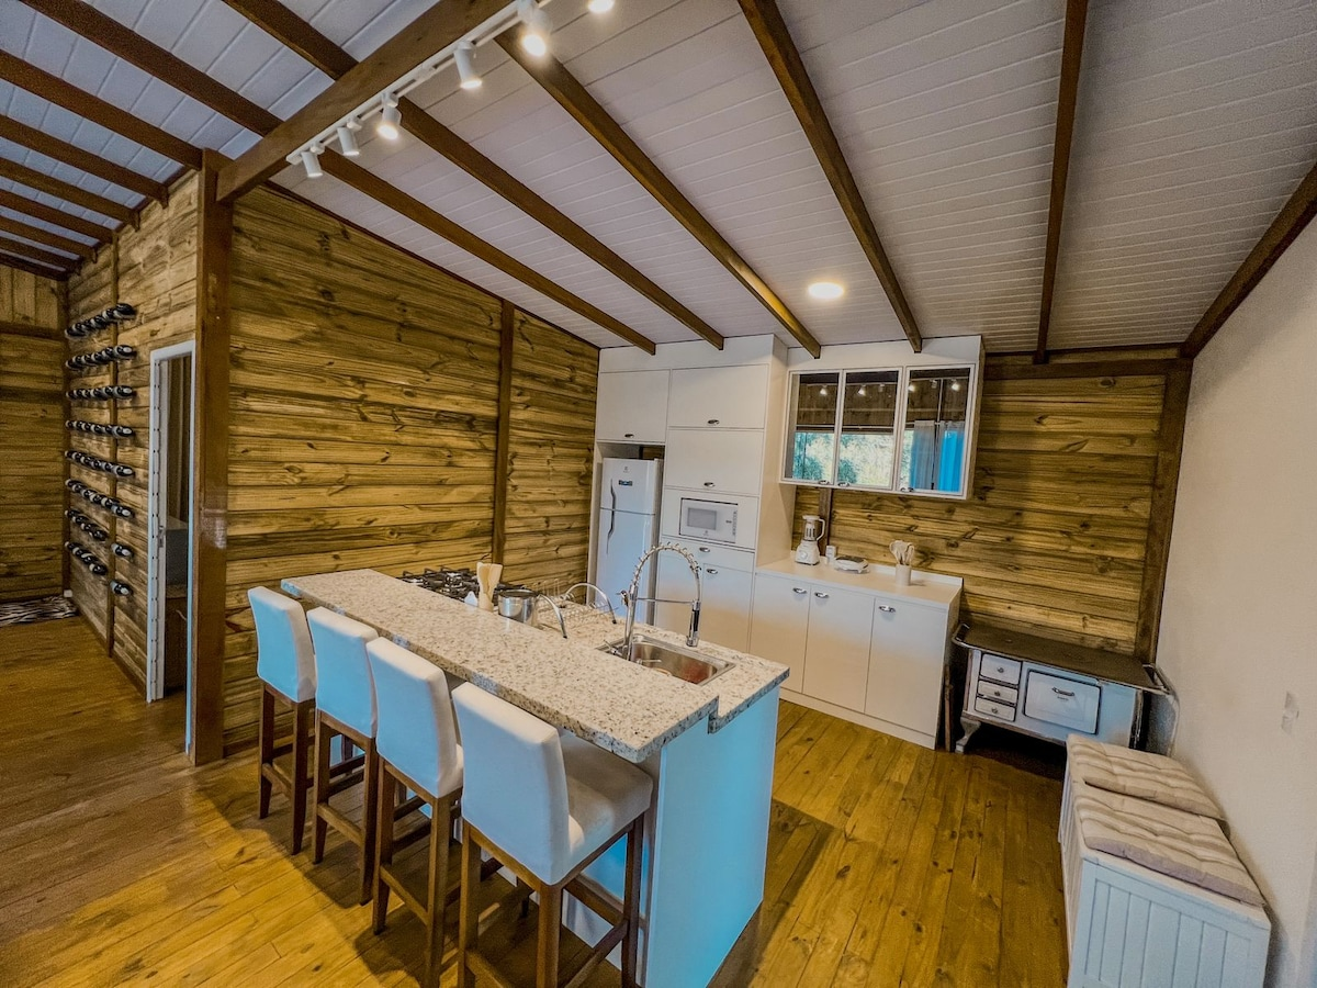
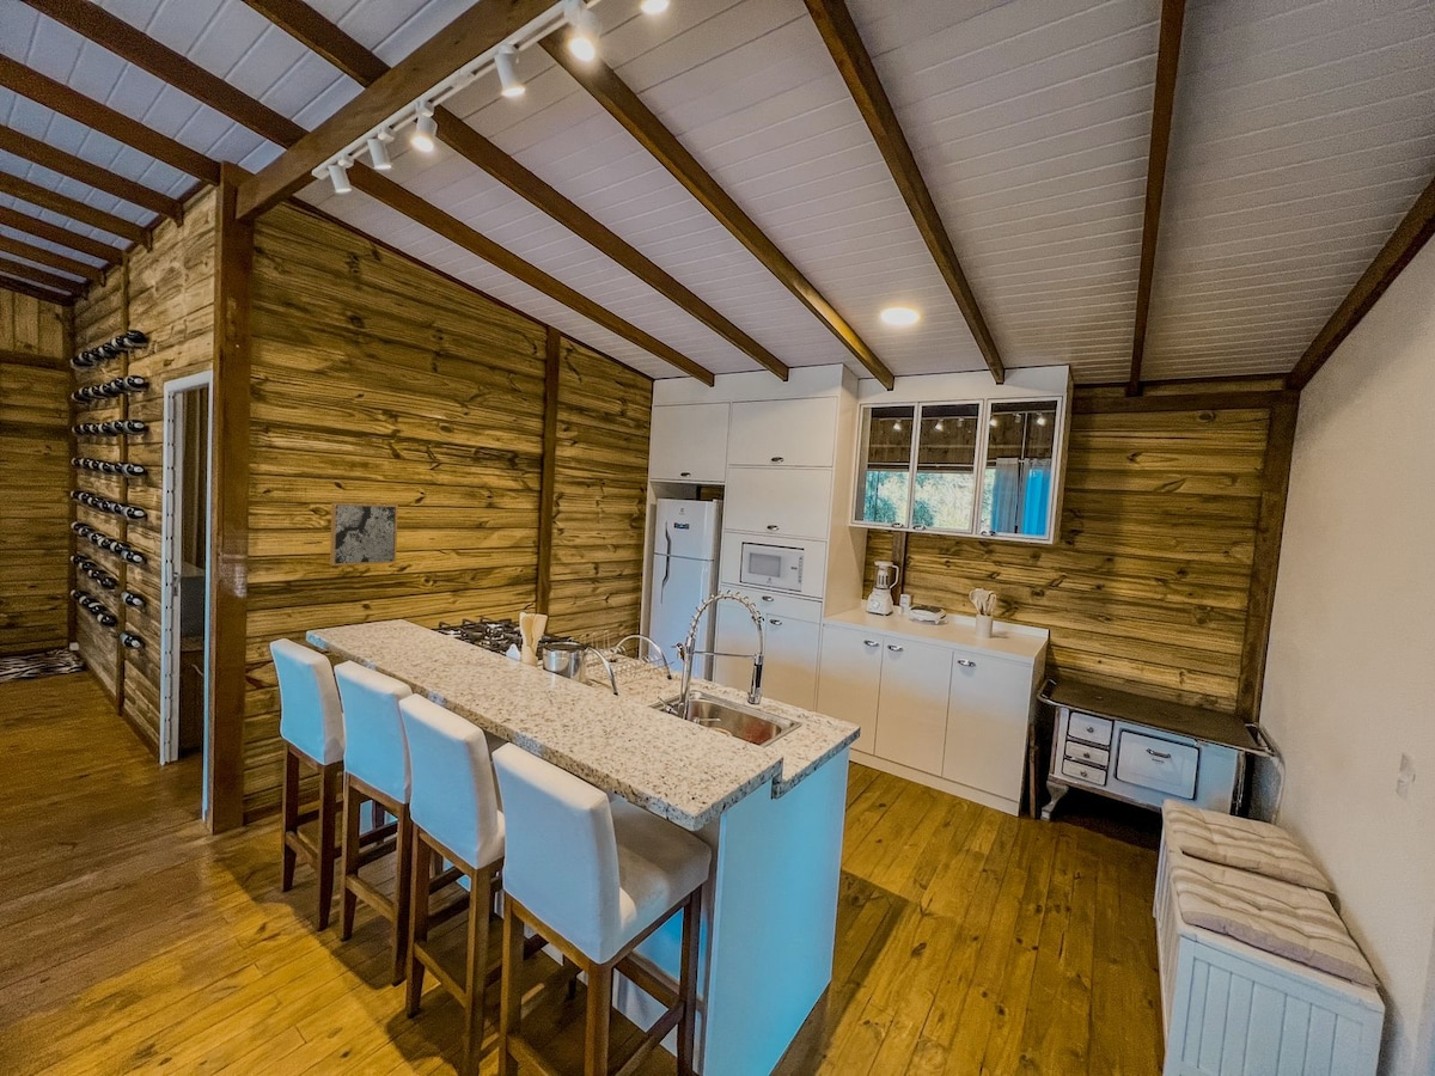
+ wall art [329,501,399,567]
